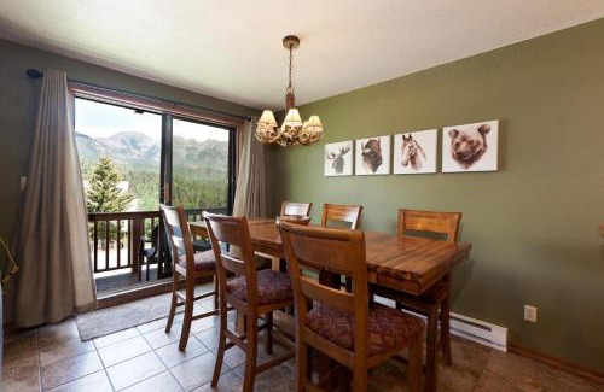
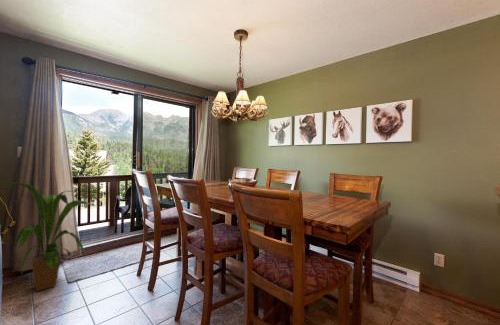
+ house plant [10,181,97,292]
